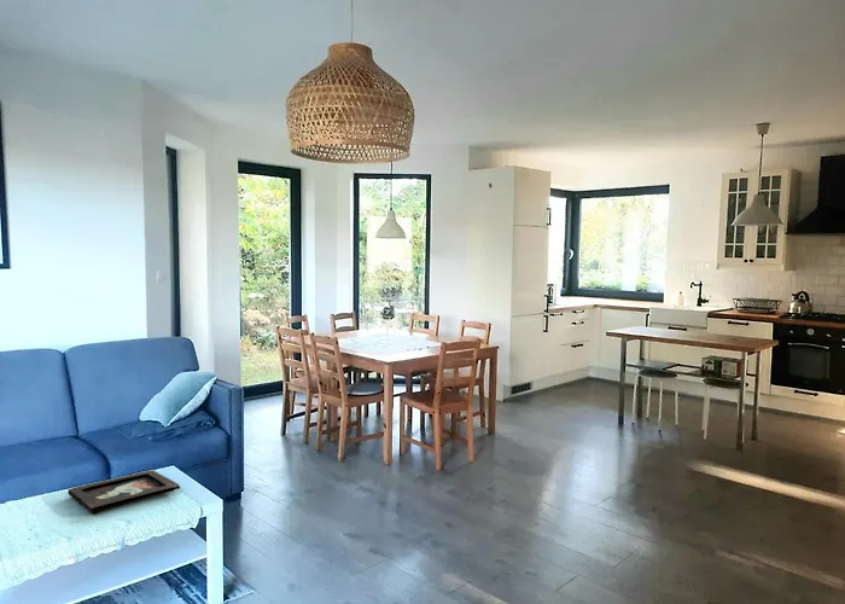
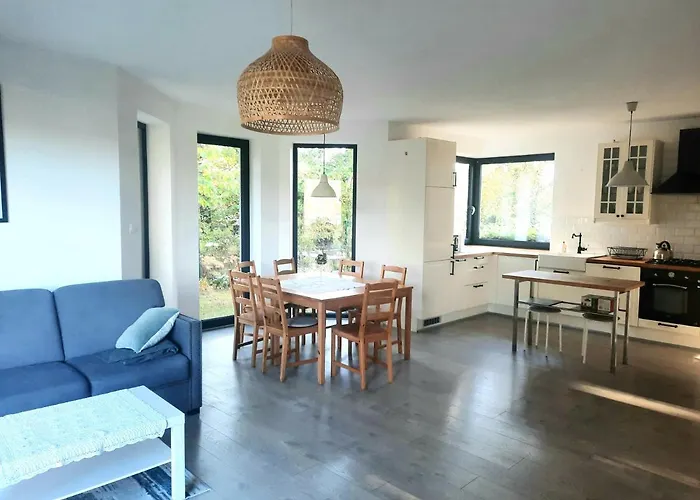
- decorative tray [68,469,181,515]
